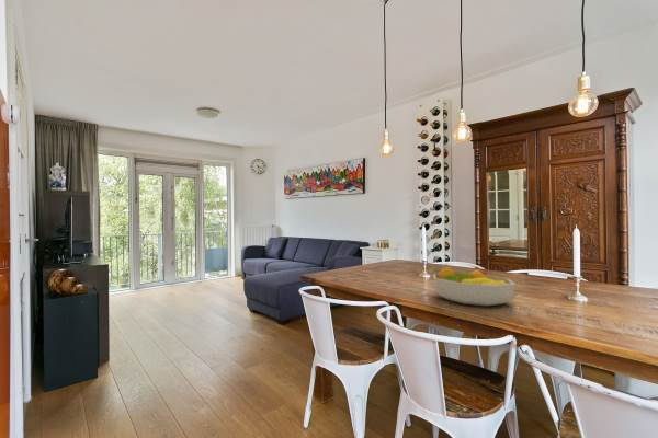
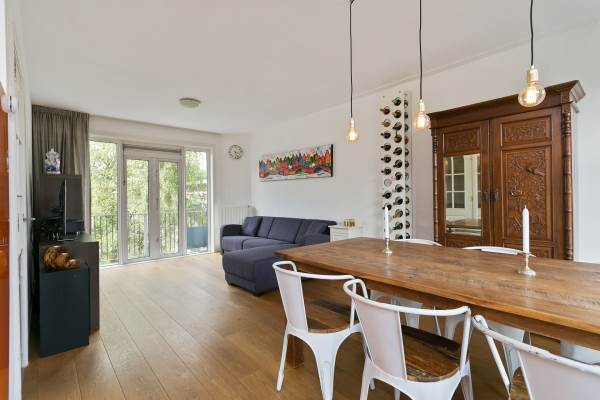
- fruit bowl [432,265,517,307]
